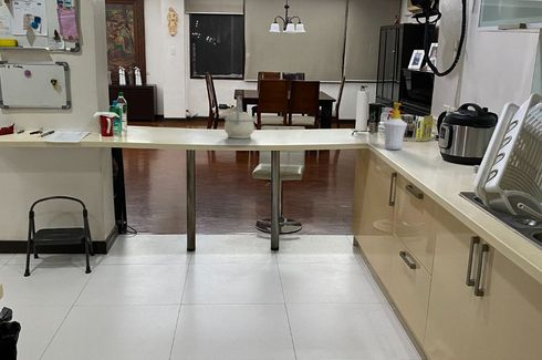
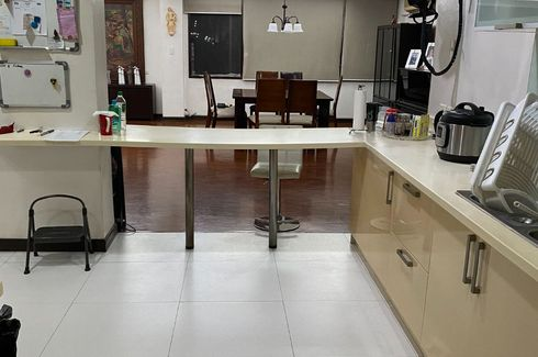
- soap bottle [382,101,408,151]
- kettle [223,94,256,140]
